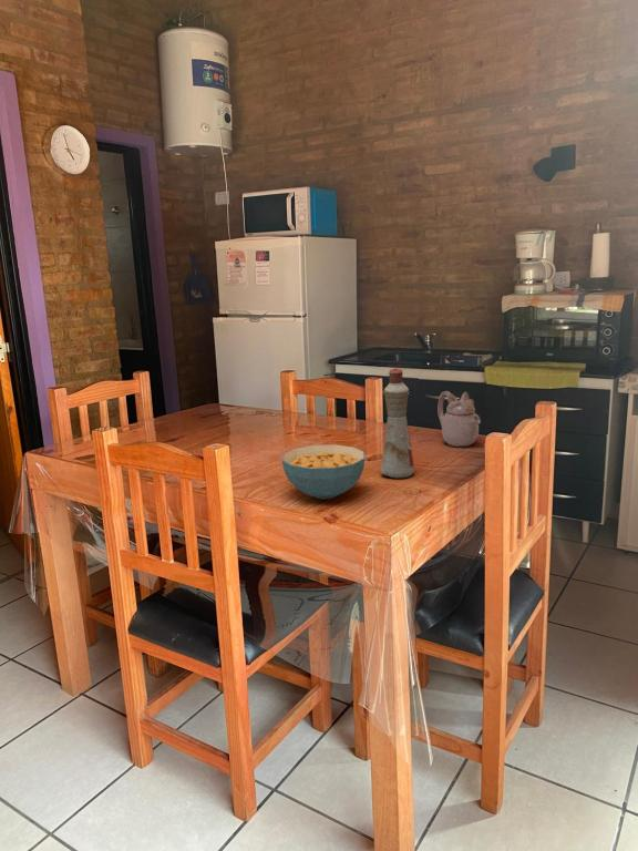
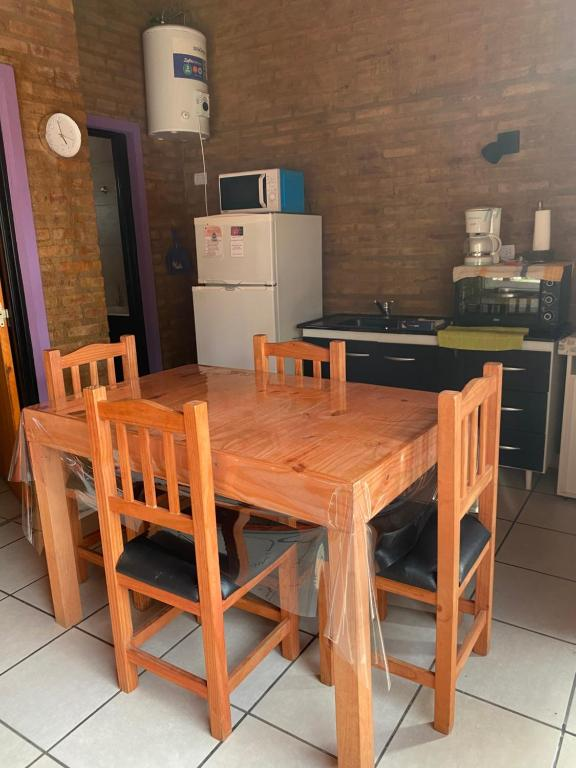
- cereal bowl [280,443,366,500]
- teapot [436,390,482,448]
- bottle [380,367,415,480]
